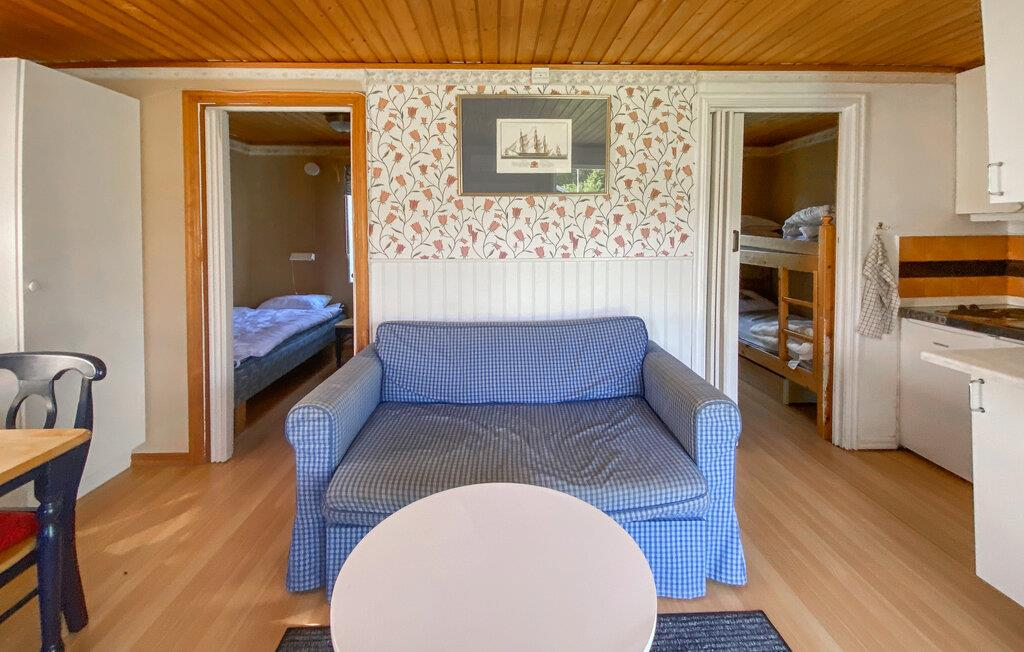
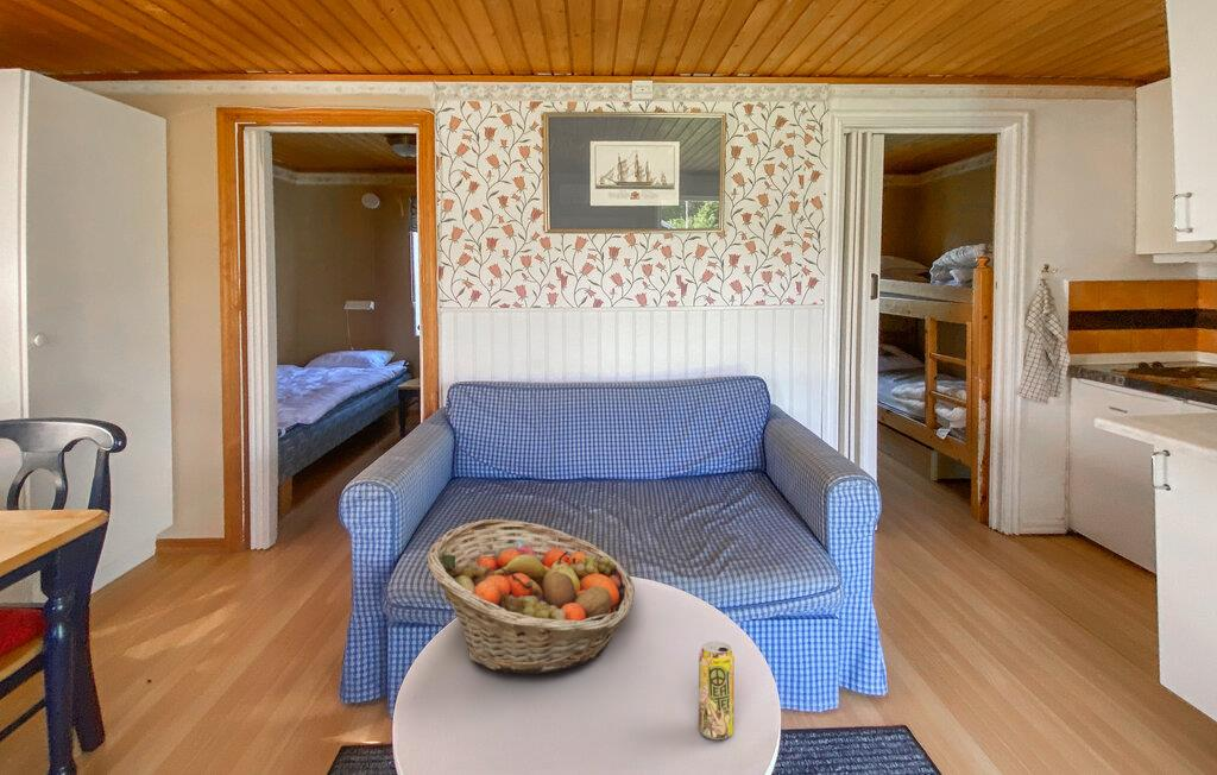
+ fruit basket [427,518,636,675]
+ beverage can [698,641,736,741]
